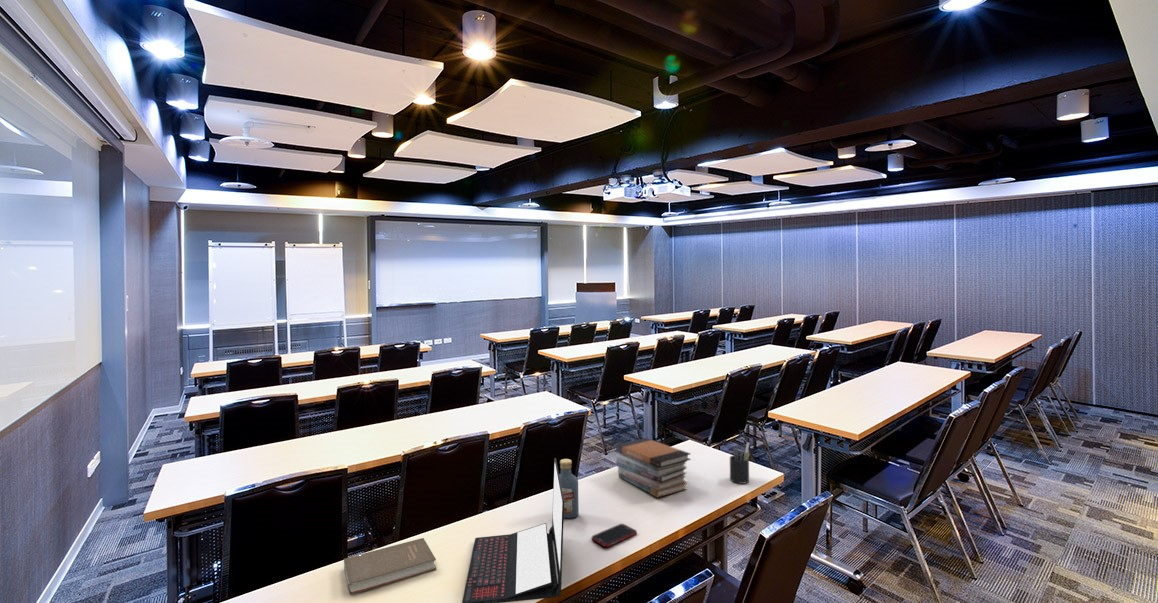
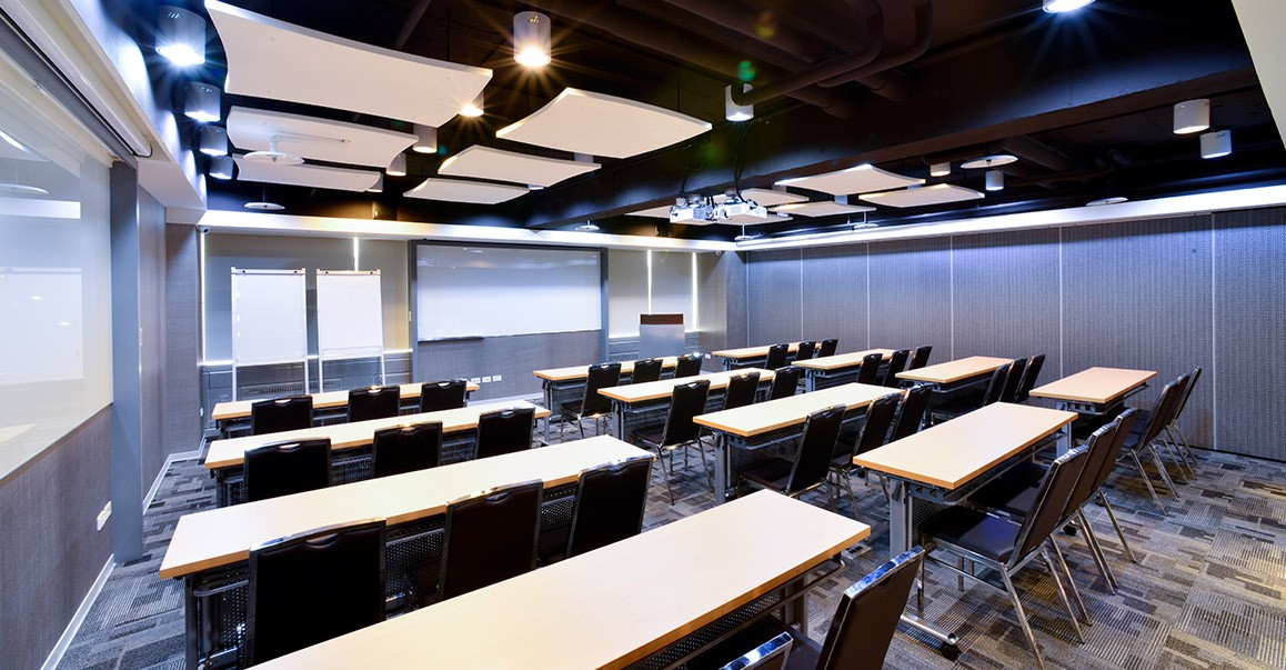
- book stack [615,437,692,498]
- book [343,537,438,596]
- cell phone [591,523,638,548]
- pen holder [729,441,751,485]
- laptop [461,457,565,603]
- vodka [559,458,580,519]
